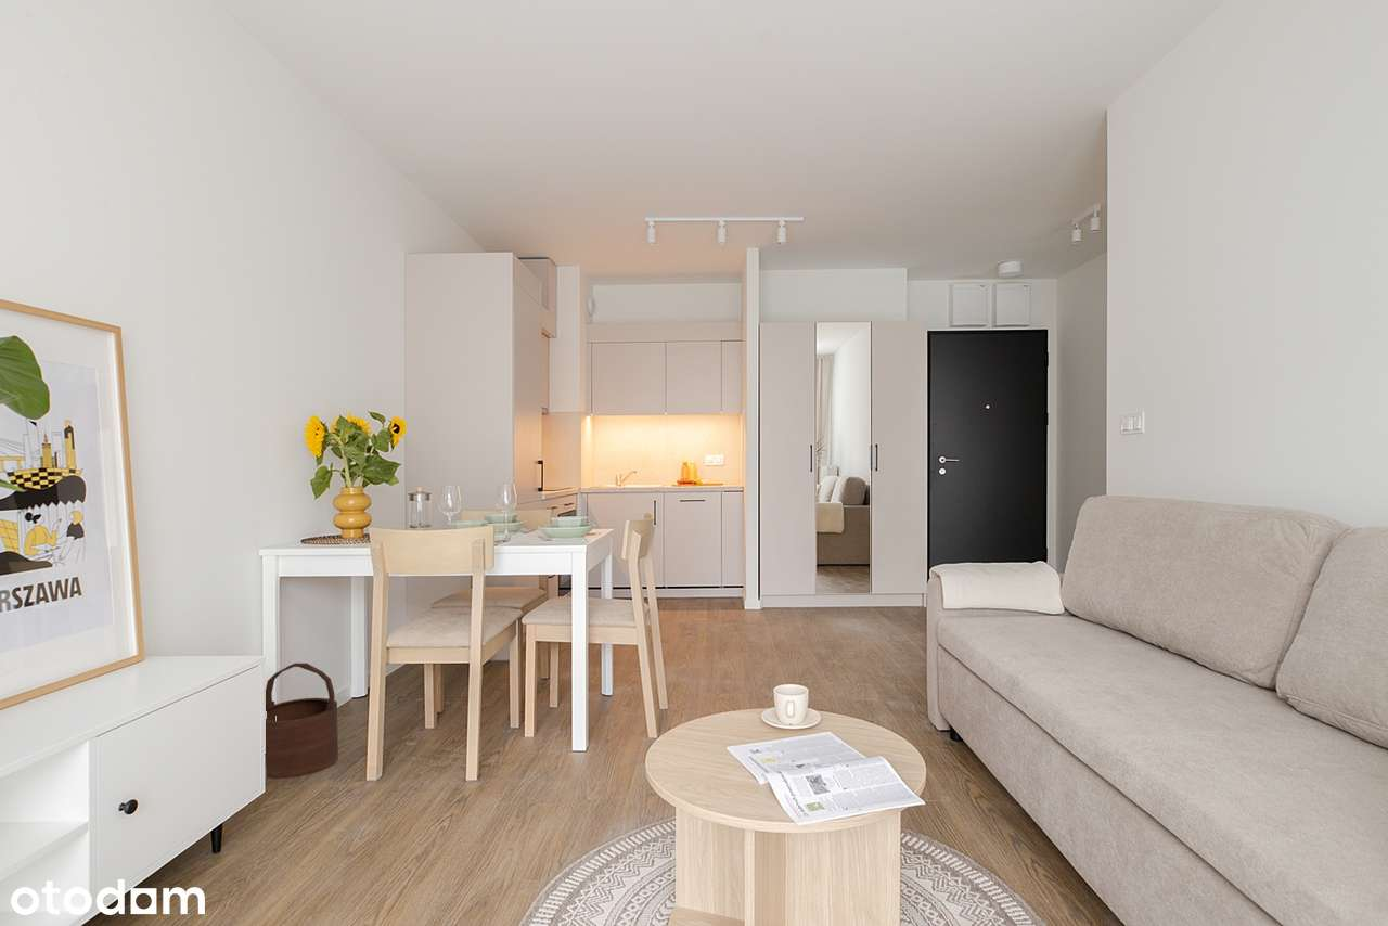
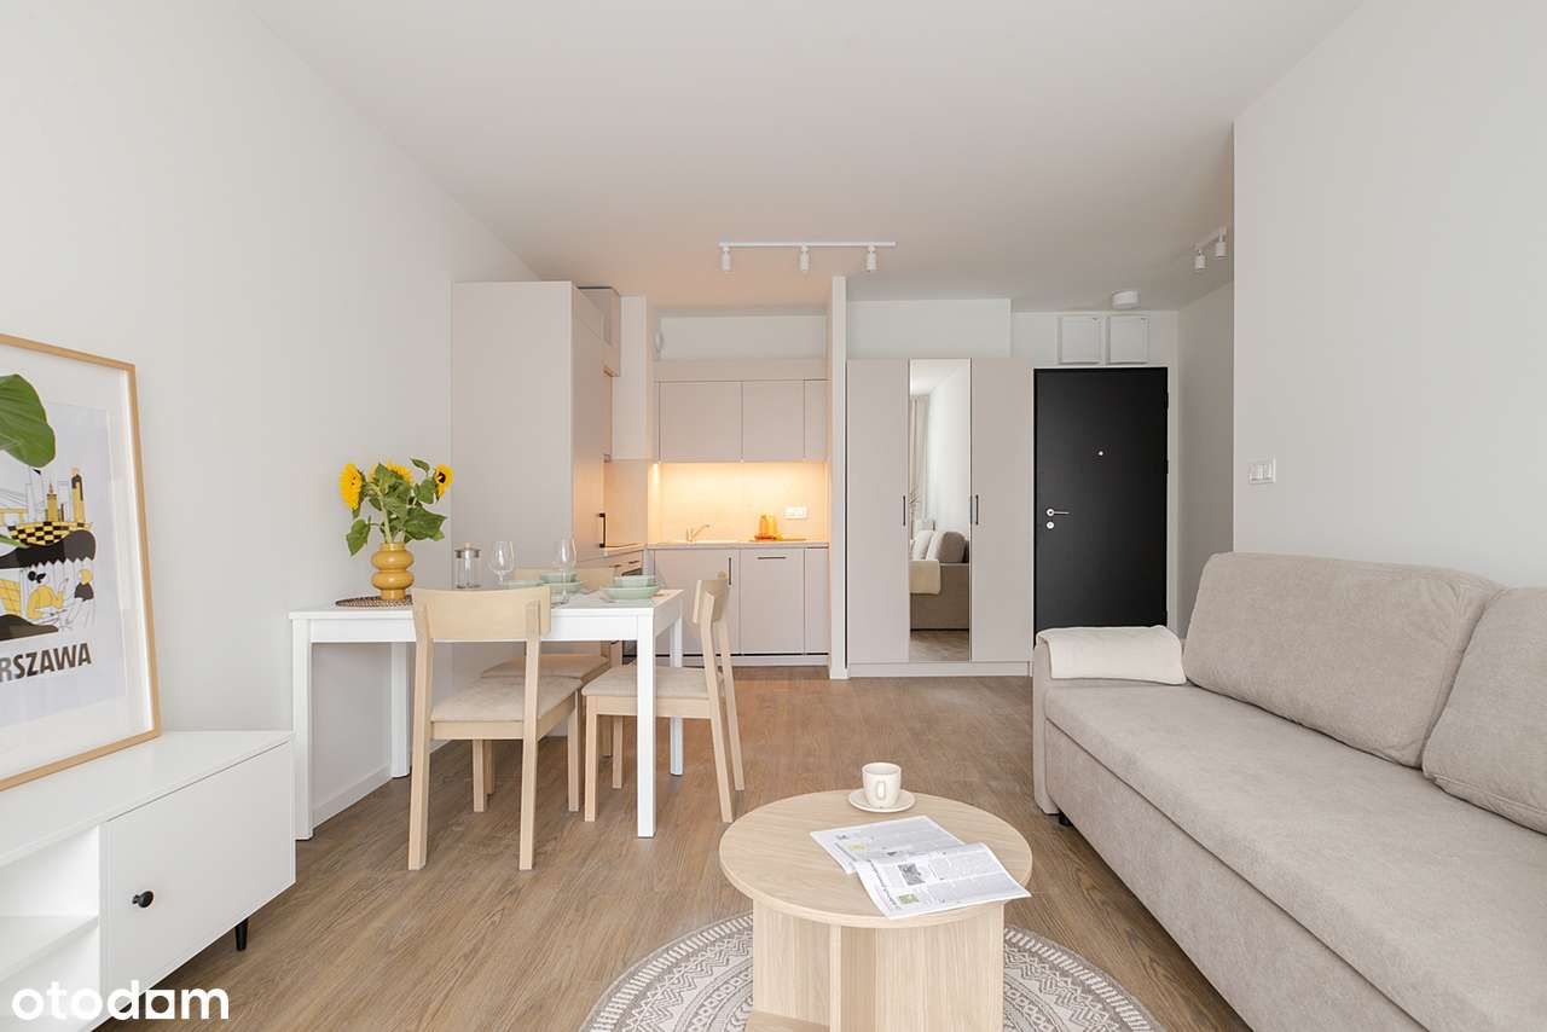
- wooden bucket [265,663,339,780]
